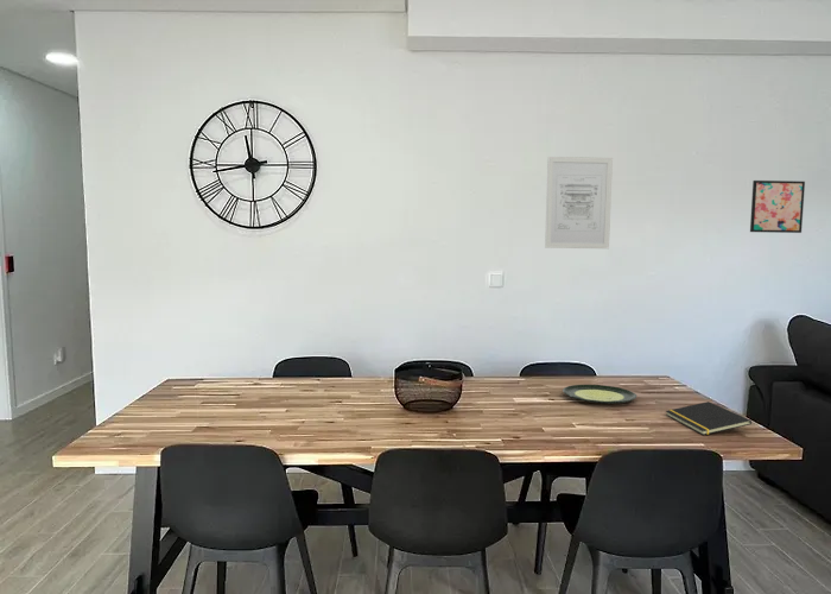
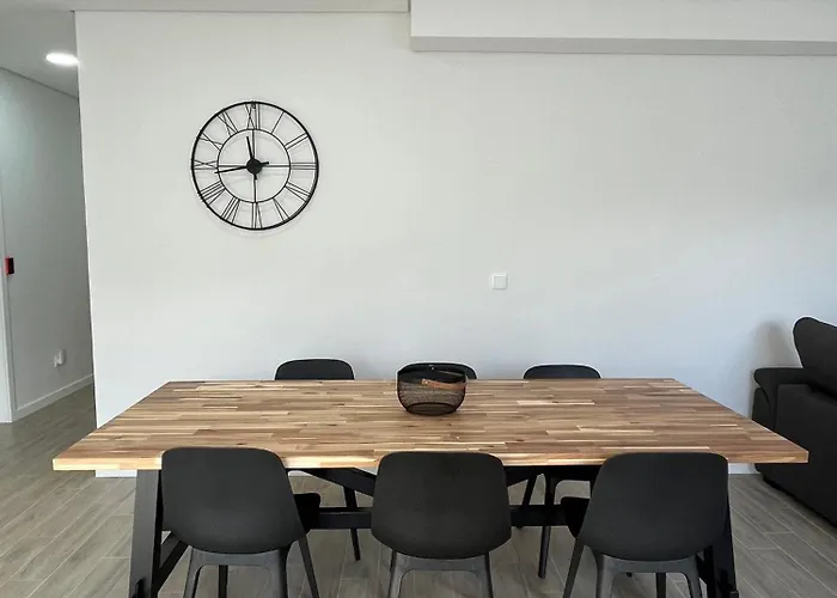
- plate [562,384,637,405]
- wall art [749,179,806,234]
- wall art [544,156,614,249]
- notepad [665,400,753,436]
